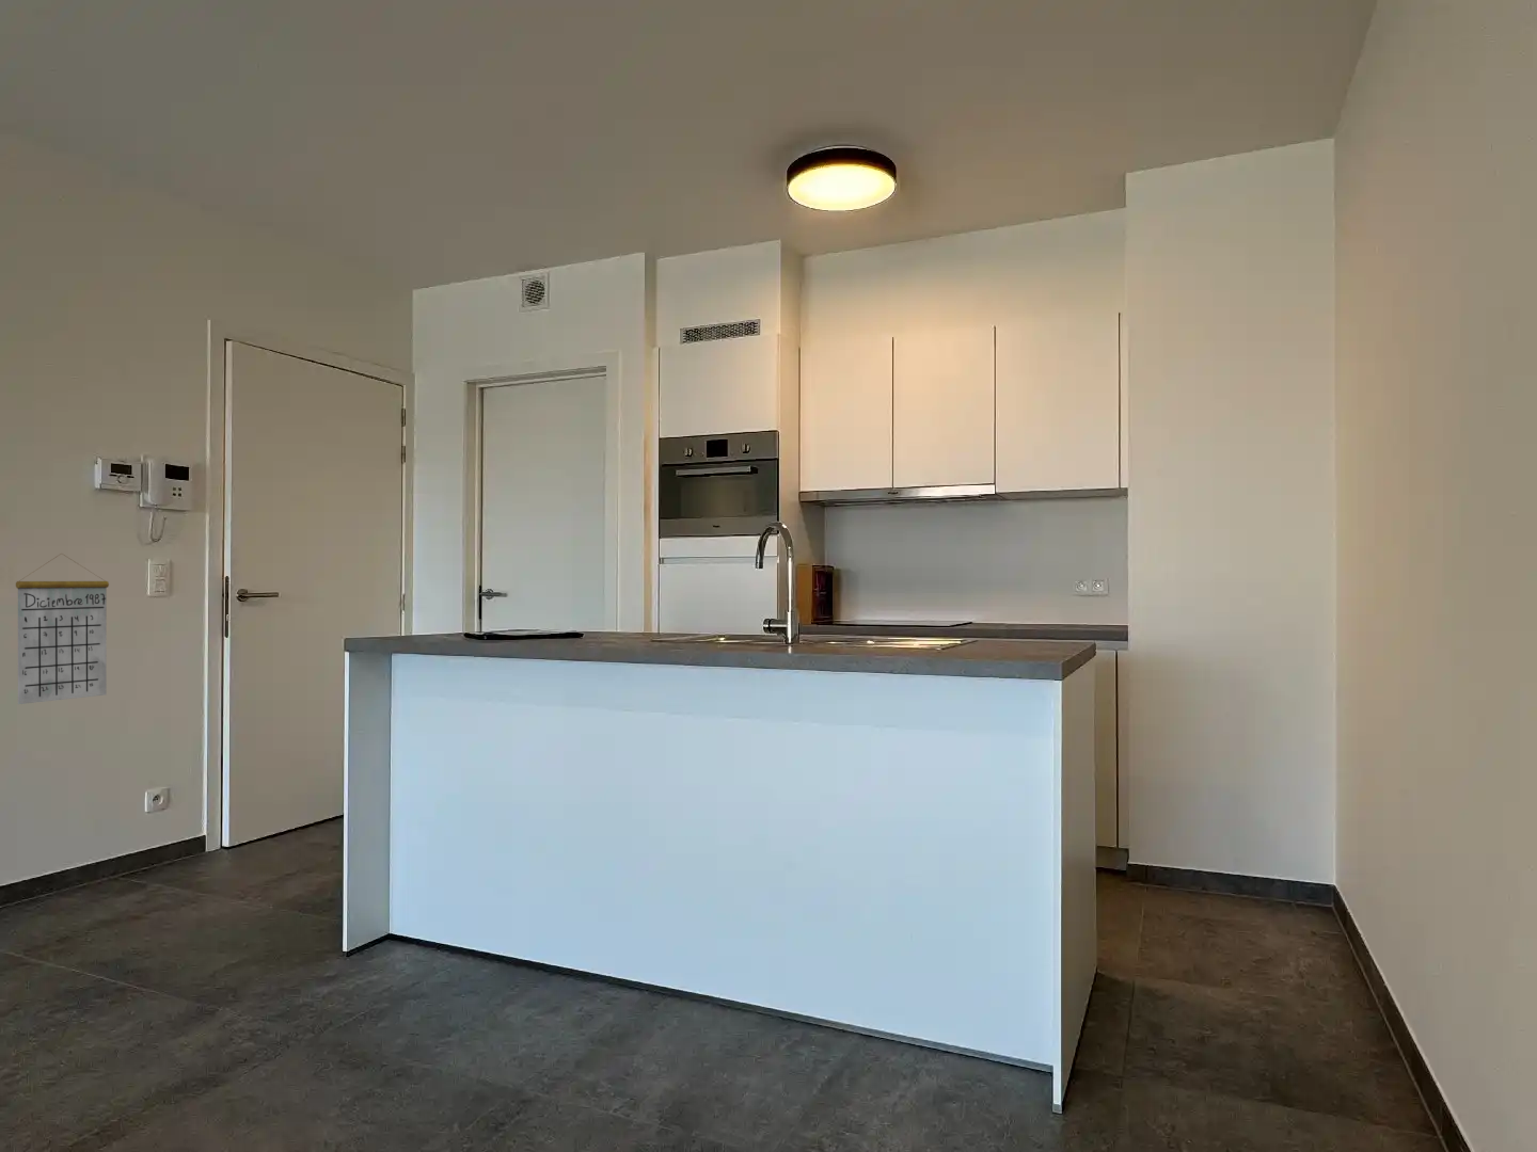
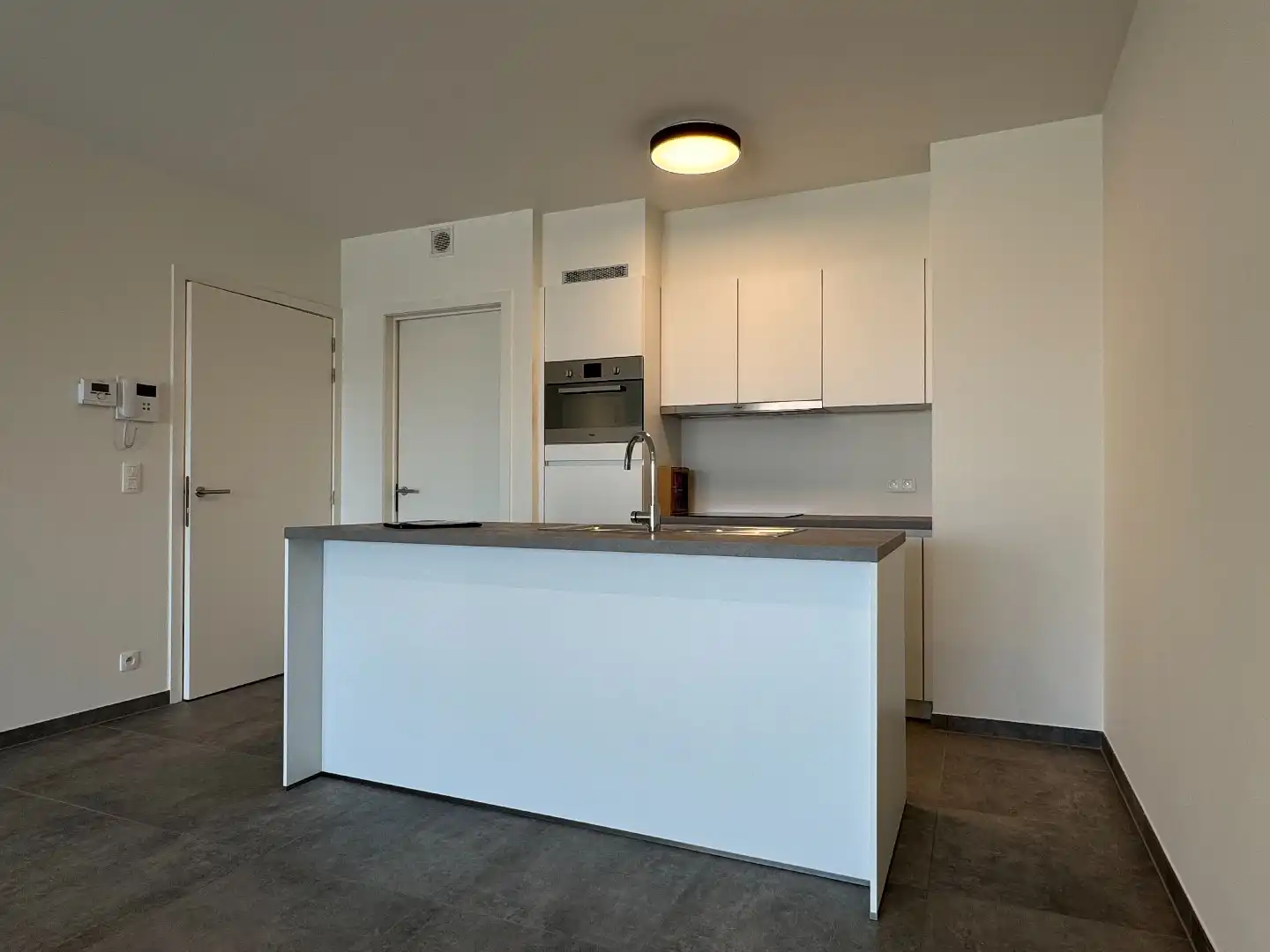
- calendar [15,553,110,705]
